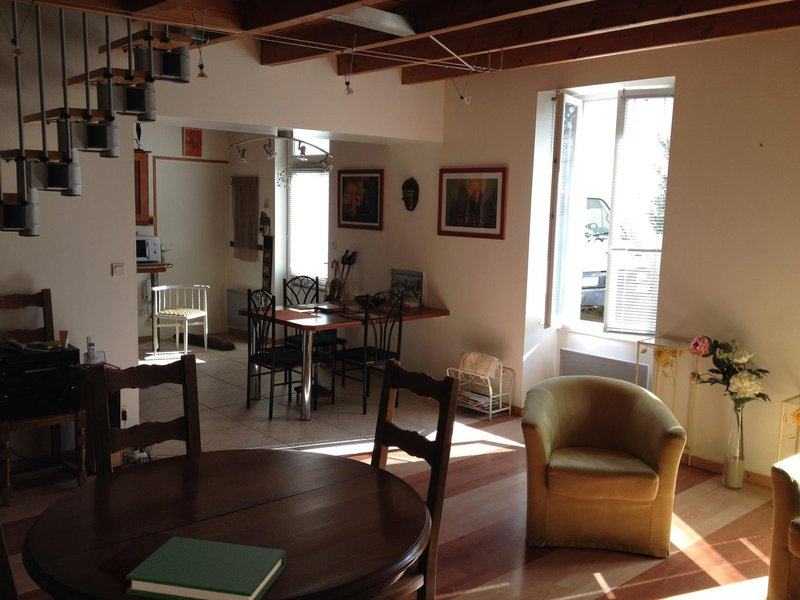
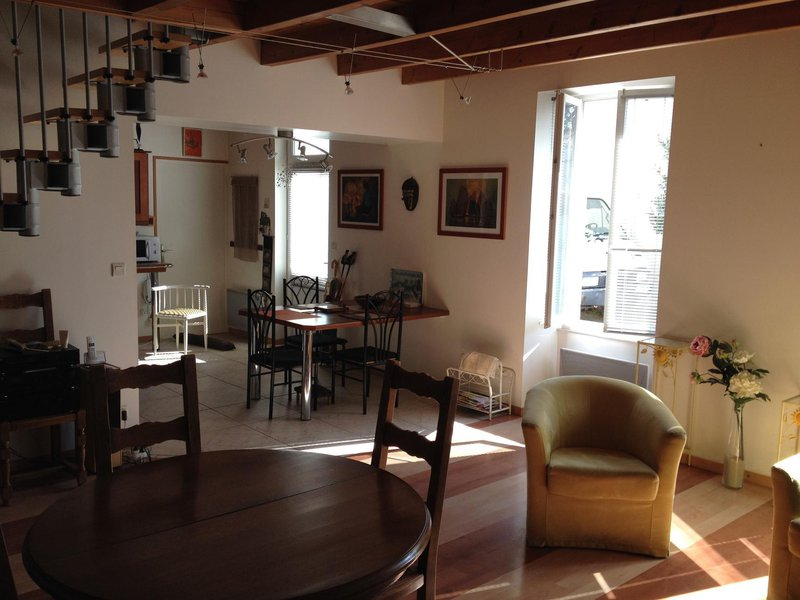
- hardback book [125,535,287,600]
